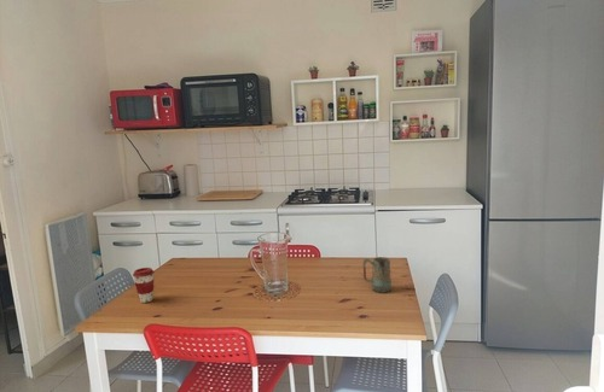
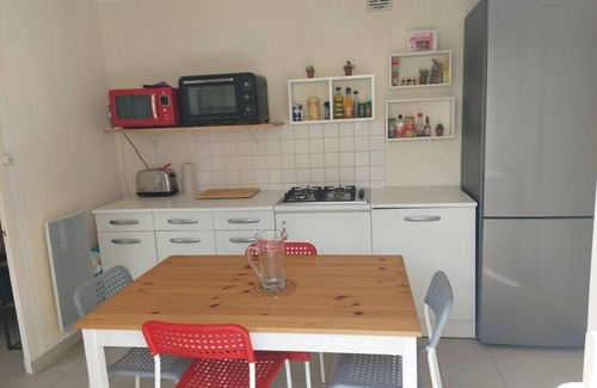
- mug [361,256,393,294]
- coffee cup [132,267,155,304]
